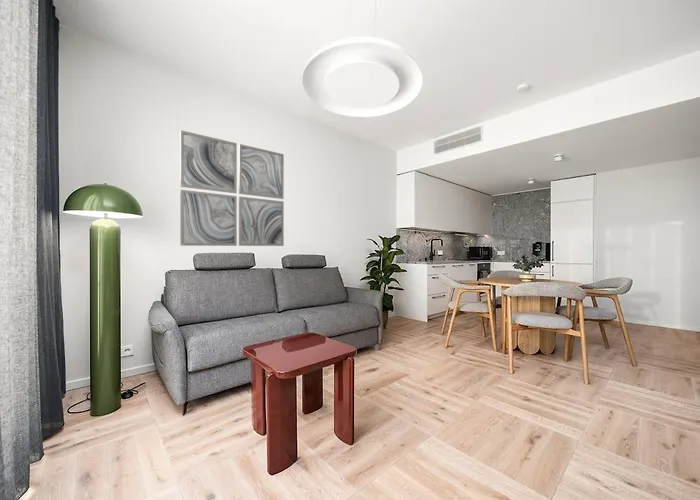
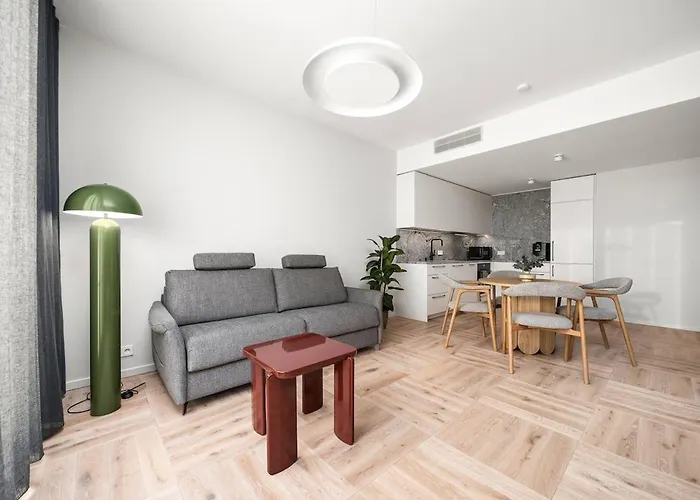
- wall art [179,129,285,247]
